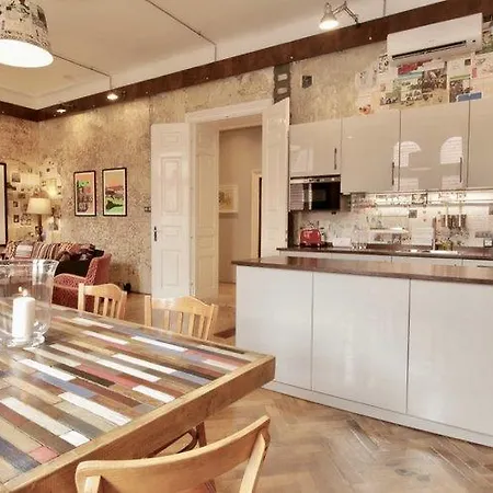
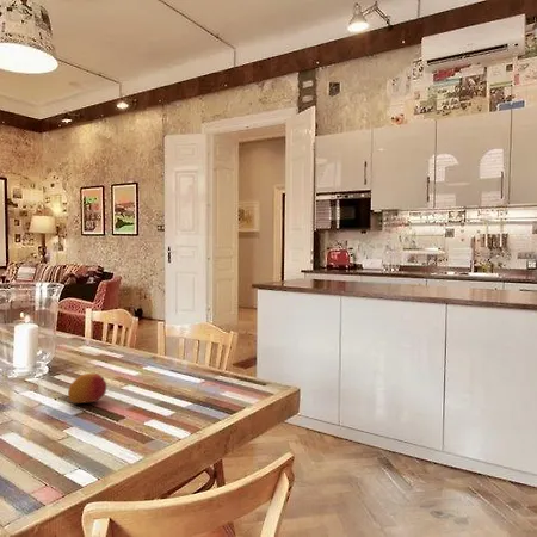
+ fruit [67,372,107,405]
